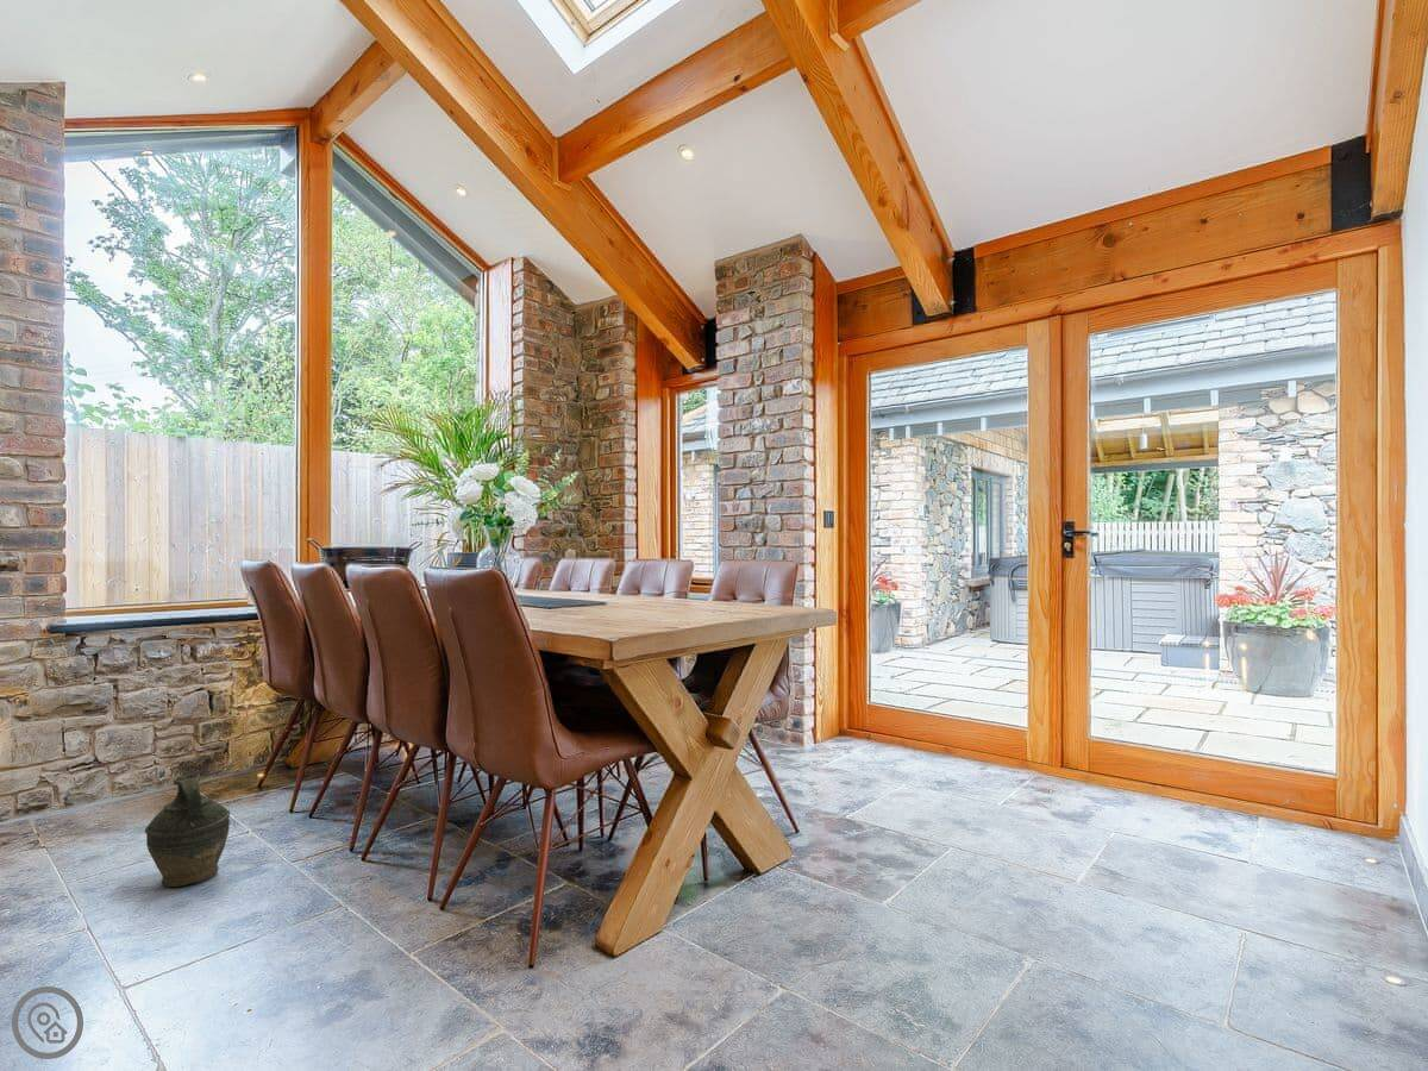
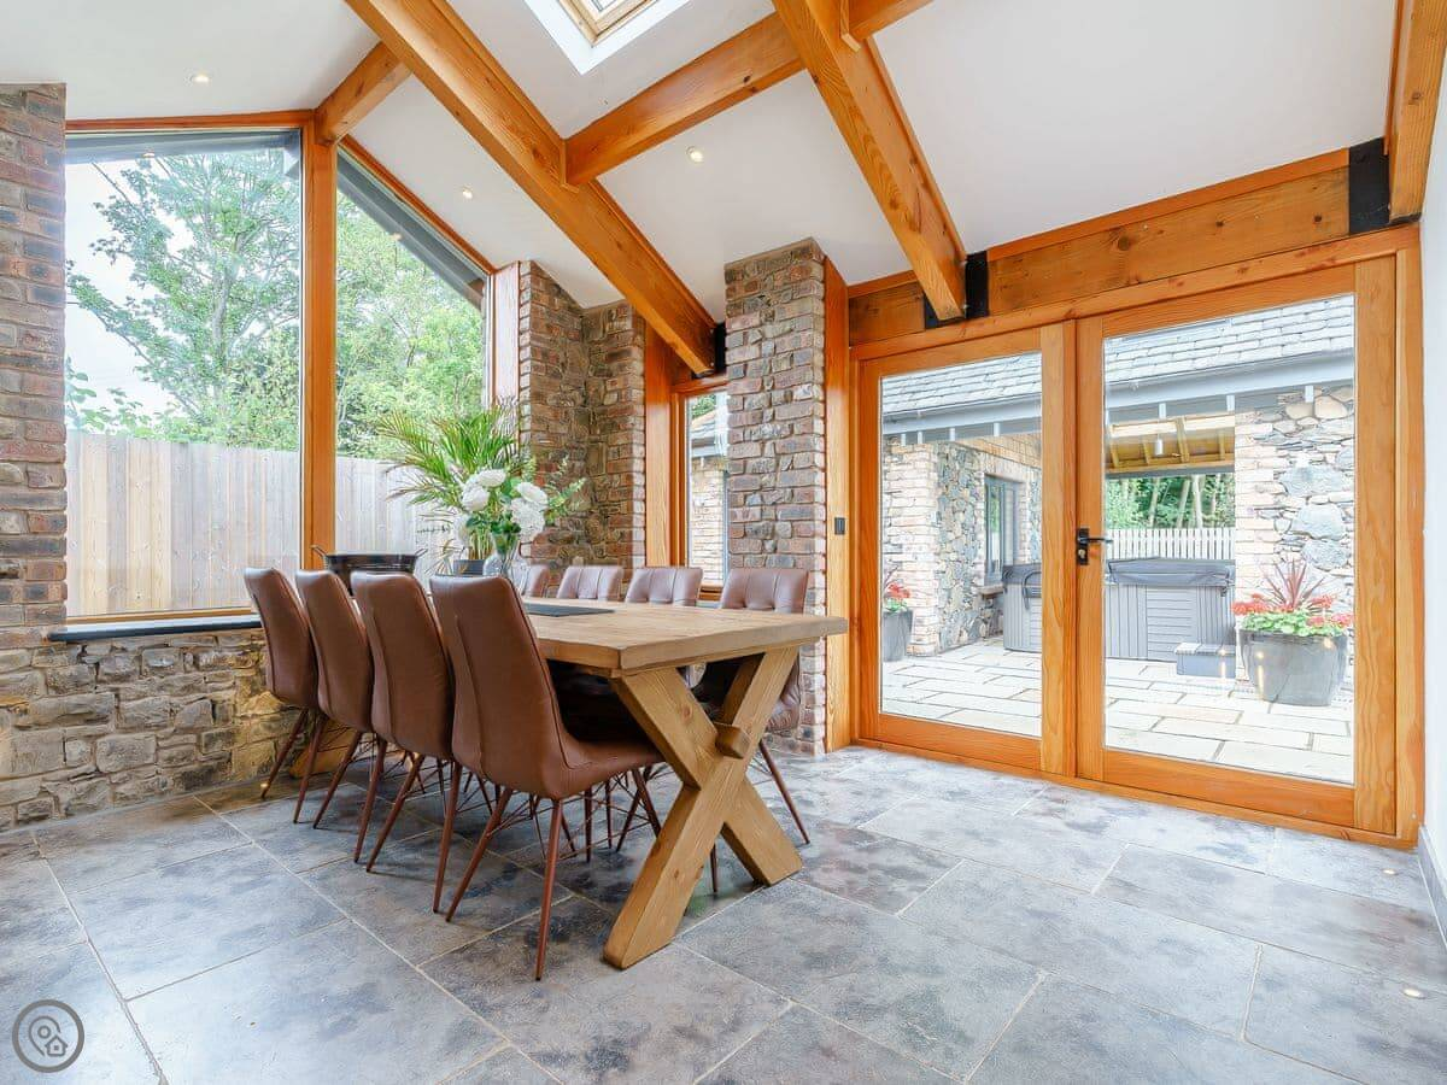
- ceramic jug [144,772,231,888]
